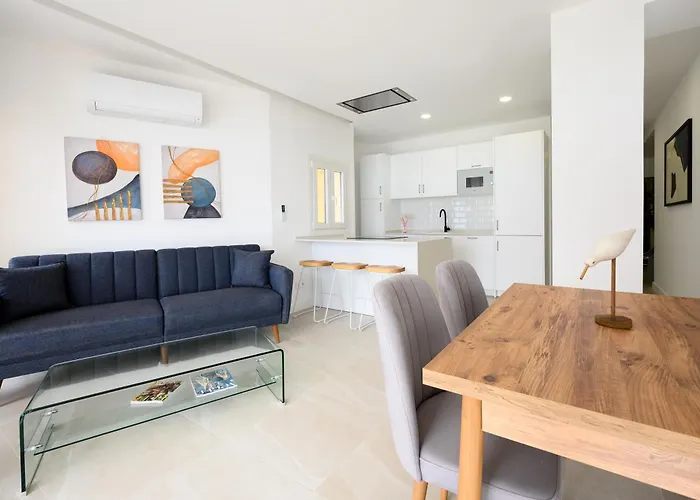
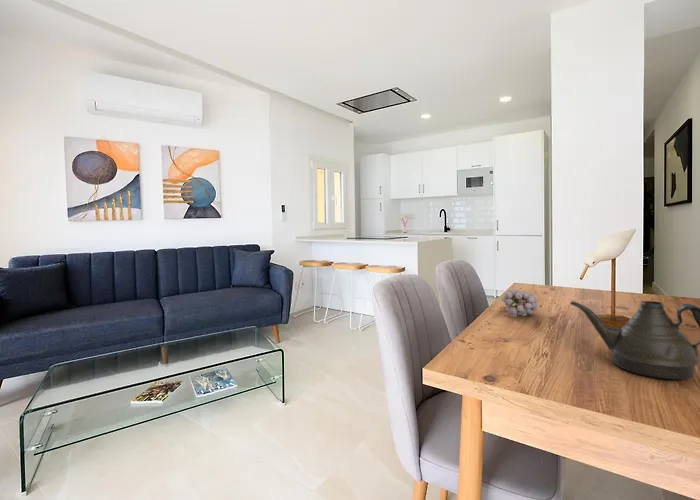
+ fruit [500,288,539,318]
+ teapot [569,300,700,380]
